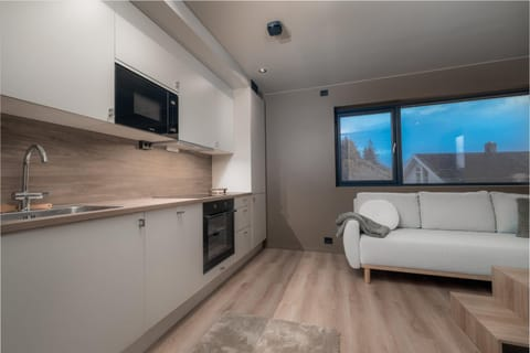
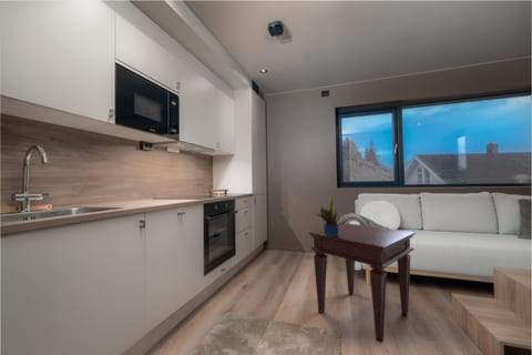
+ potted plant [316,195,344,236]
+ side table [308,222,417,344]
